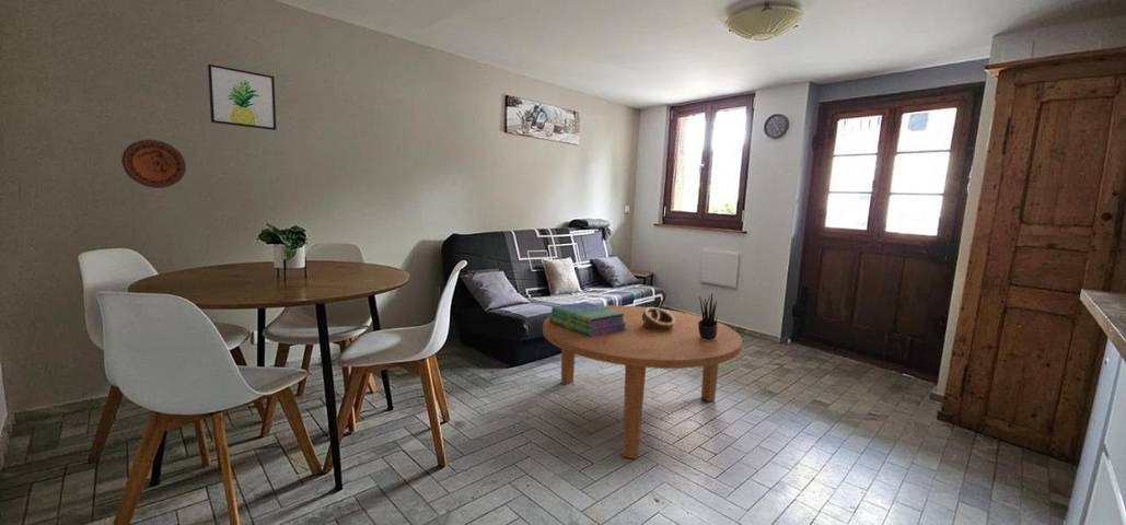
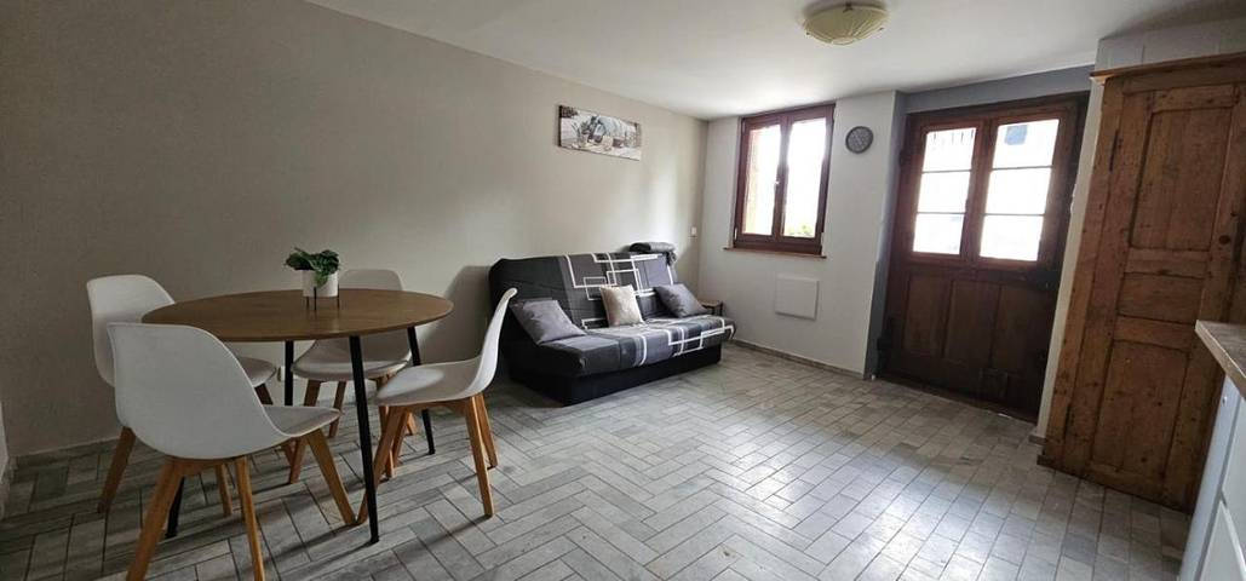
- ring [642,306,675,331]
- potted plant [698,292,719,340]
- stack of books [548,301,627,337]
- wall art [207,63,277,131]
- coffee table [542,304,743,459]
- decorative plate [120,139,187,189]
